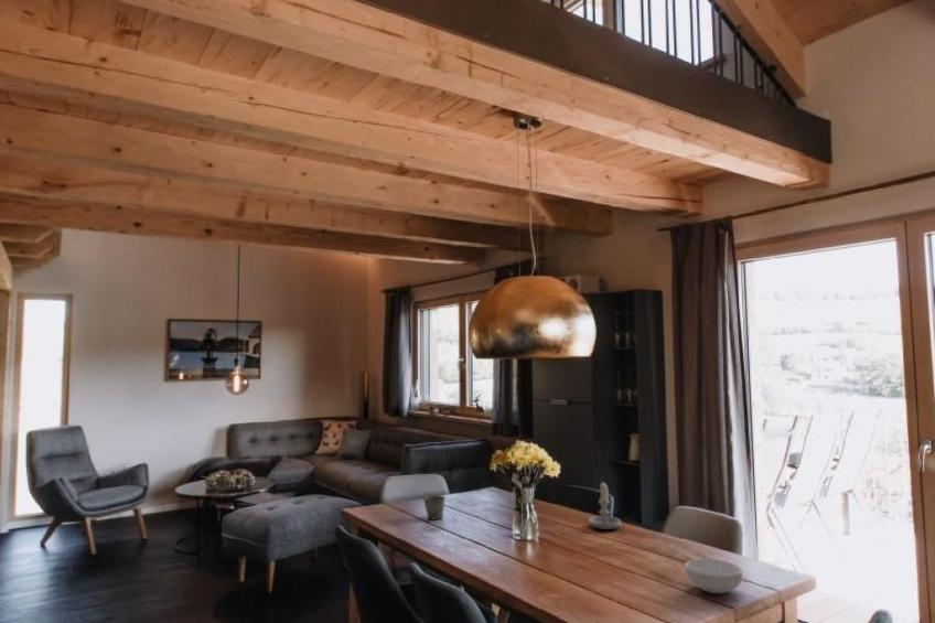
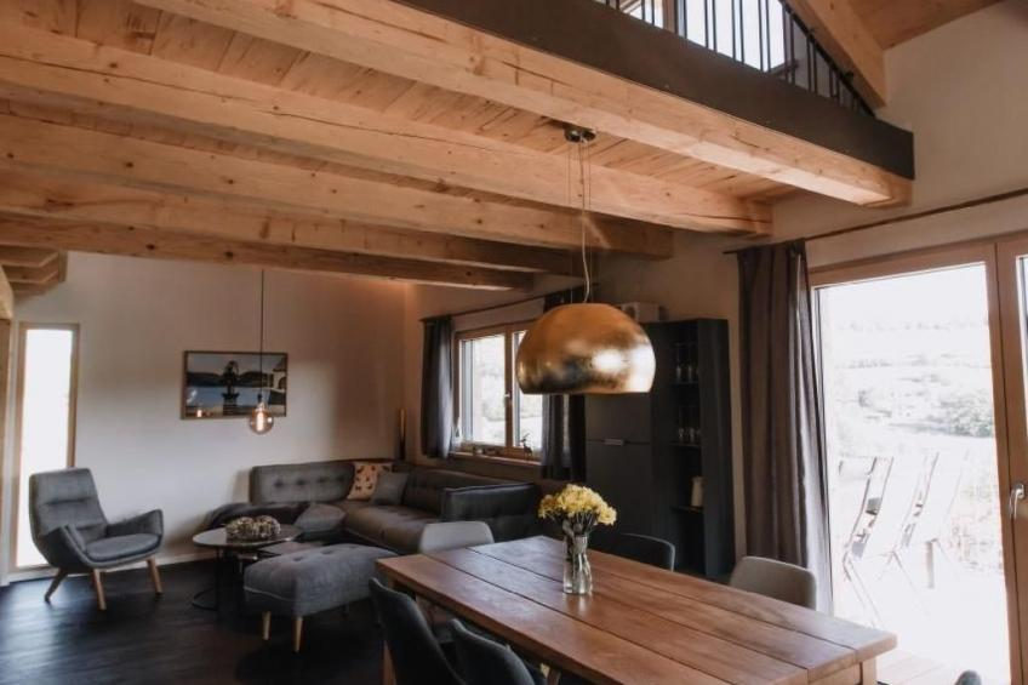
- cereal bowl [684,557,743,594]
- candle [588,481,622,530]
- mug [422,494,447,522]
